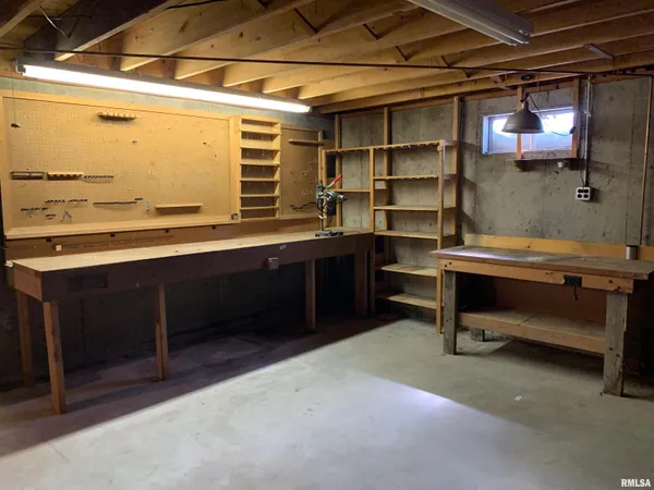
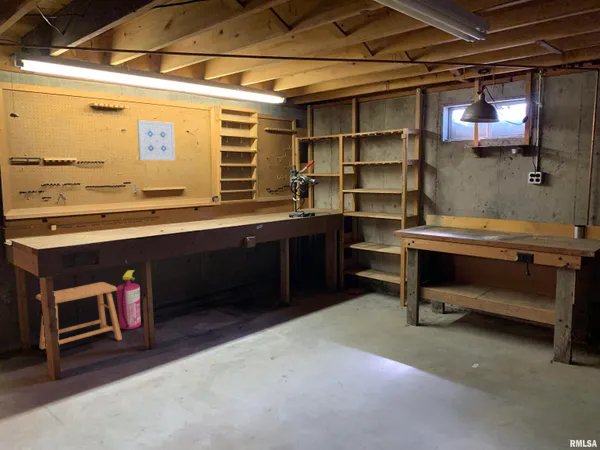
+ stool [35,281,123,350]
+ wall art [136,119,176,161]
+ fire extinguisher [116,269,142,330]
